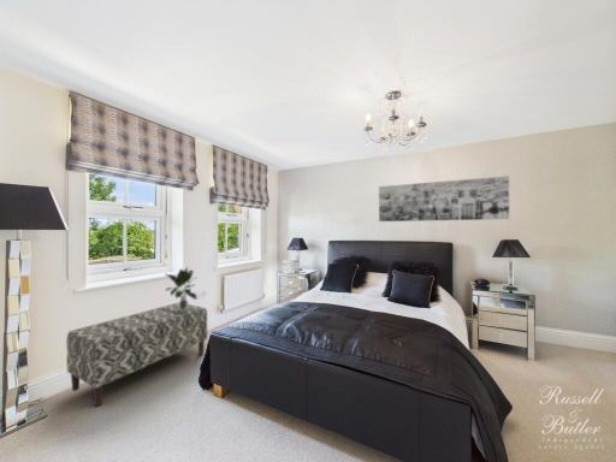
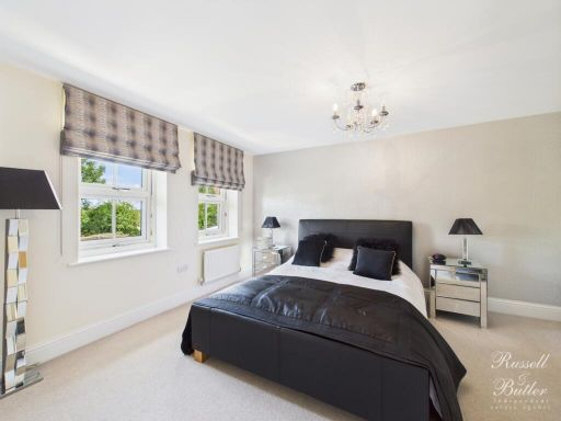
- wall art [378,174,510,223]
- bench [65,302,208,407]
- potted plant [164,267,199,312]
